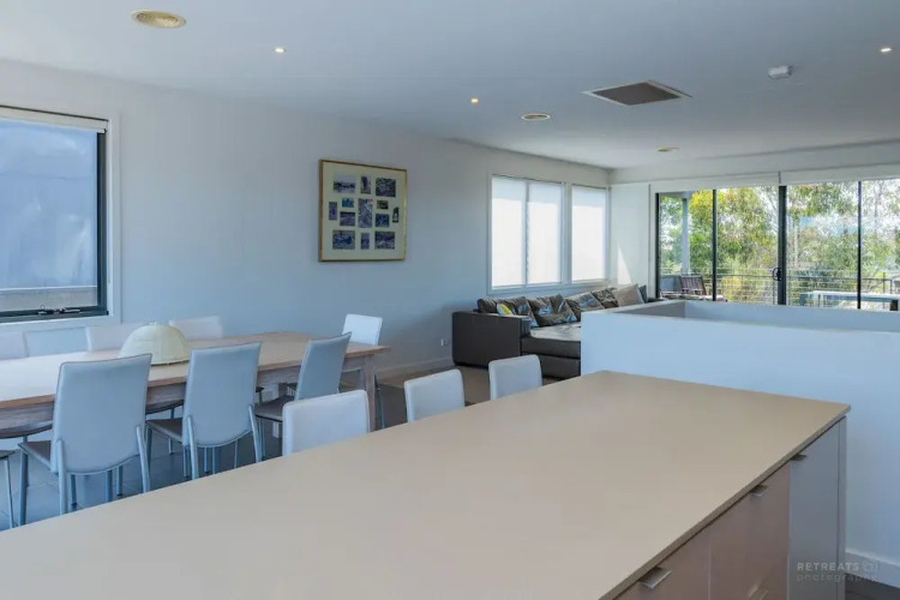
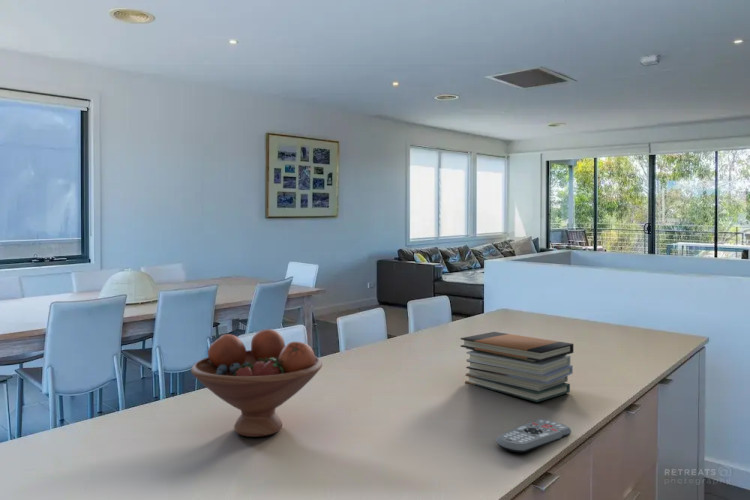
+ book stack [459,331,575,403]
+ remote control [495,418,572,453]
+ fruit bowl [190,328,323,438]
